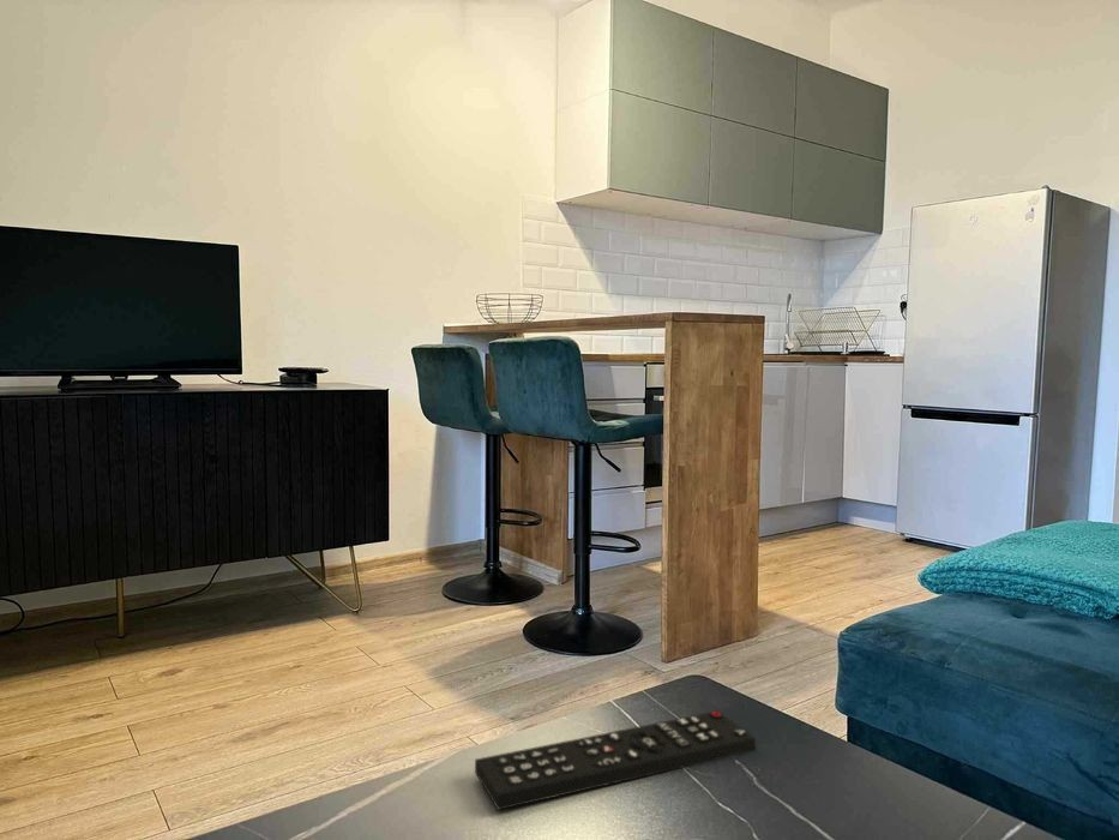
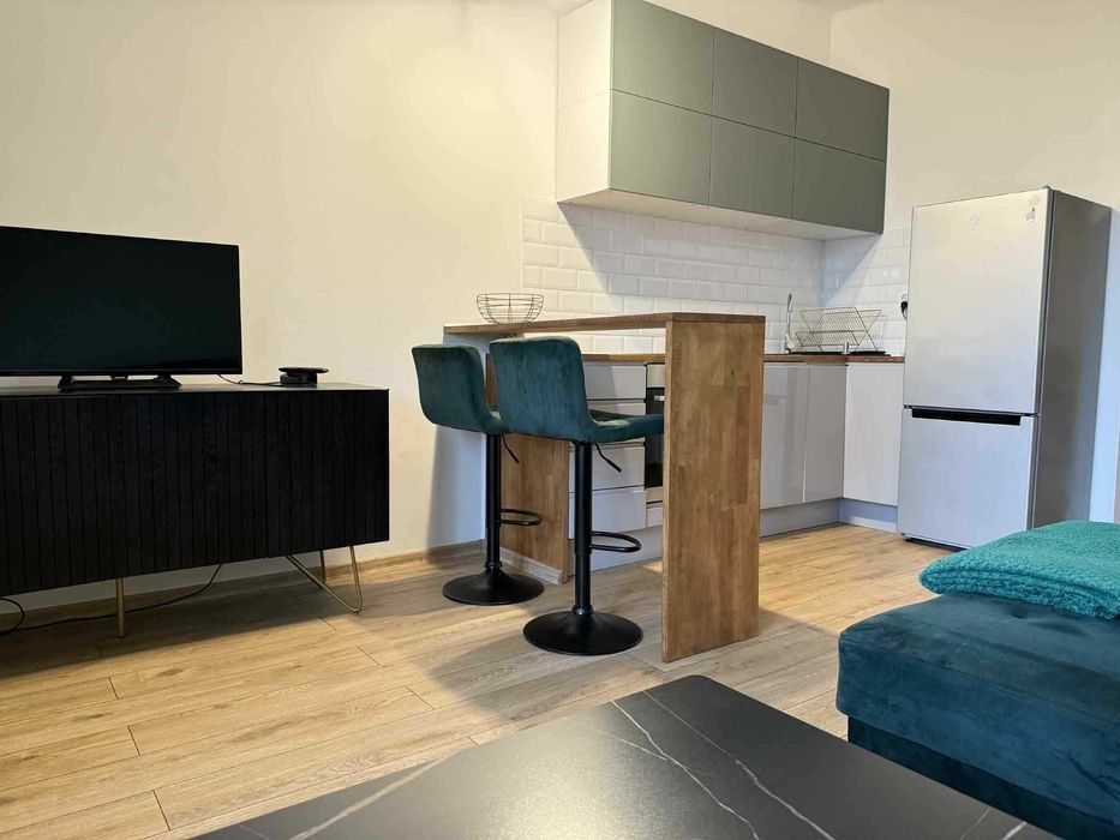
- remote control [474,710,757,811]
